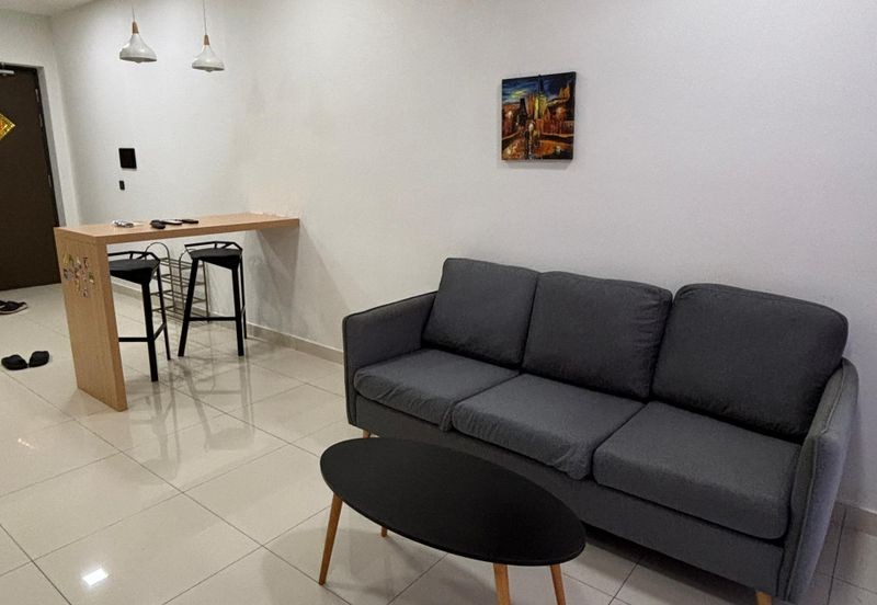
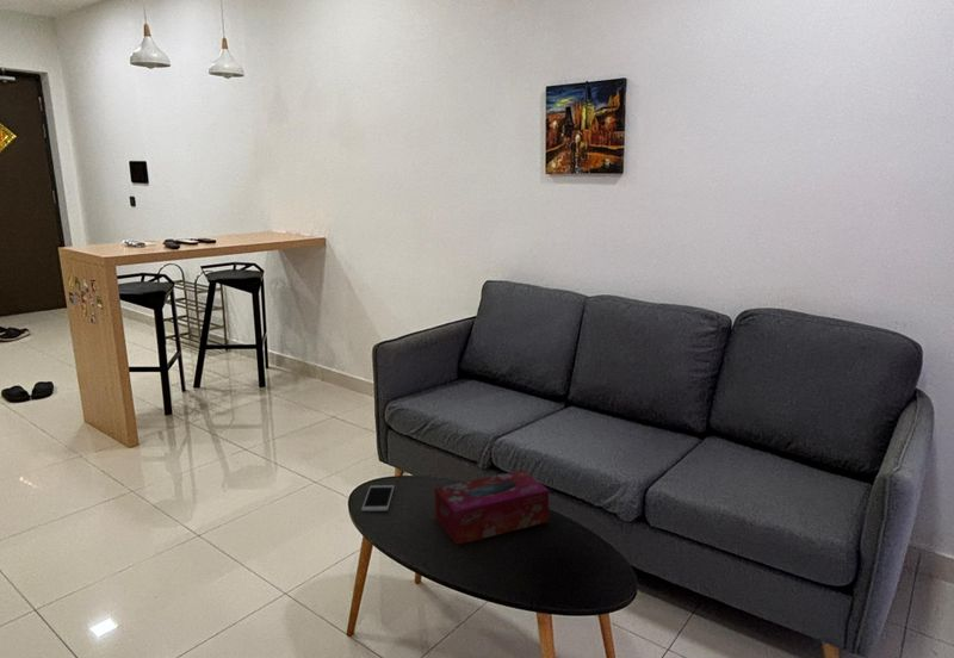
+ cell phone [360,484,396,513]
+ tissue box [434,468,550,546]
